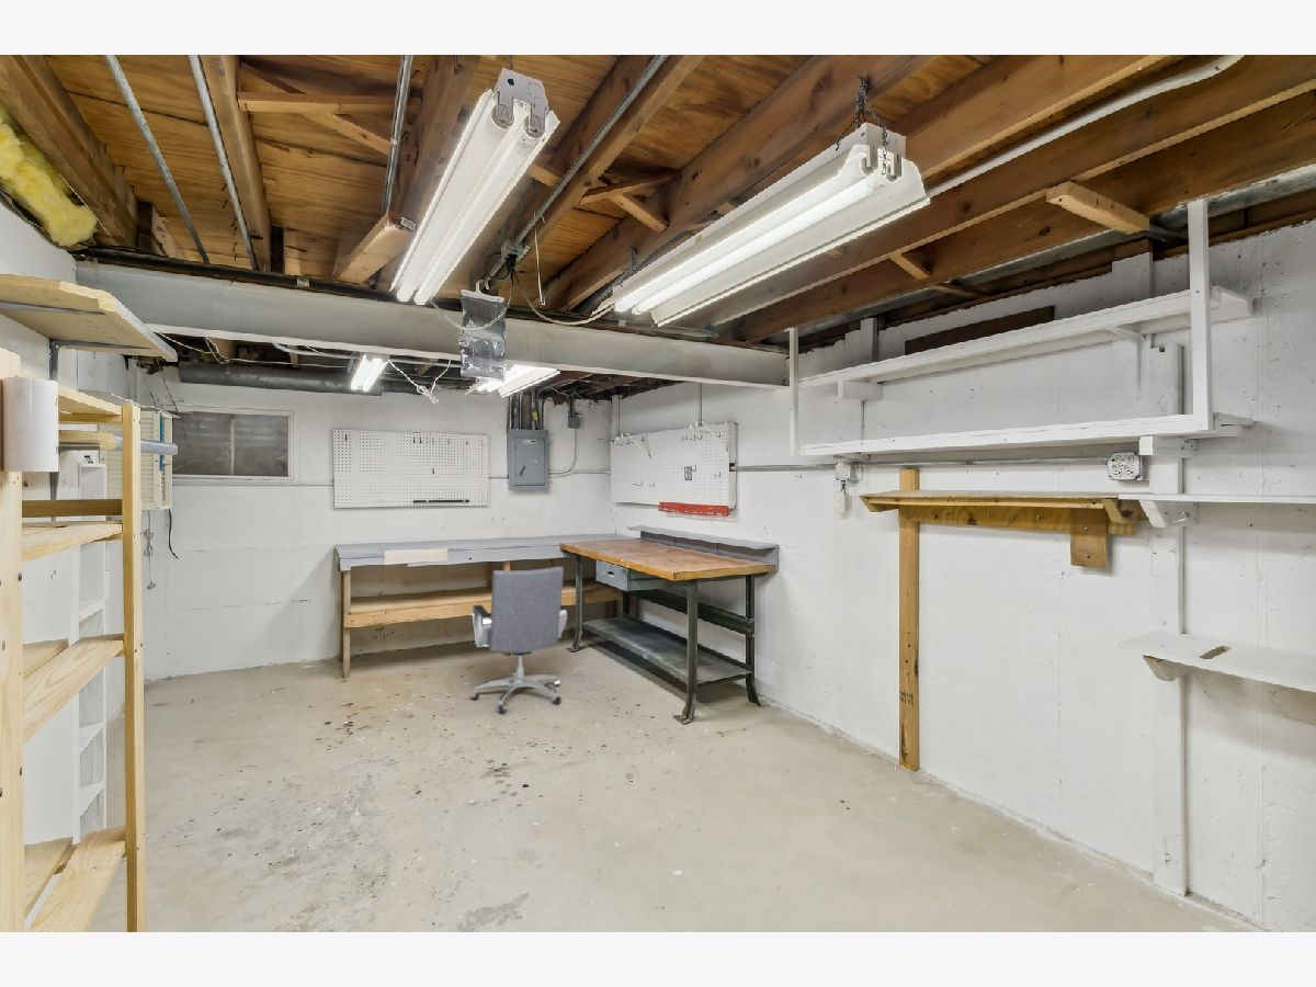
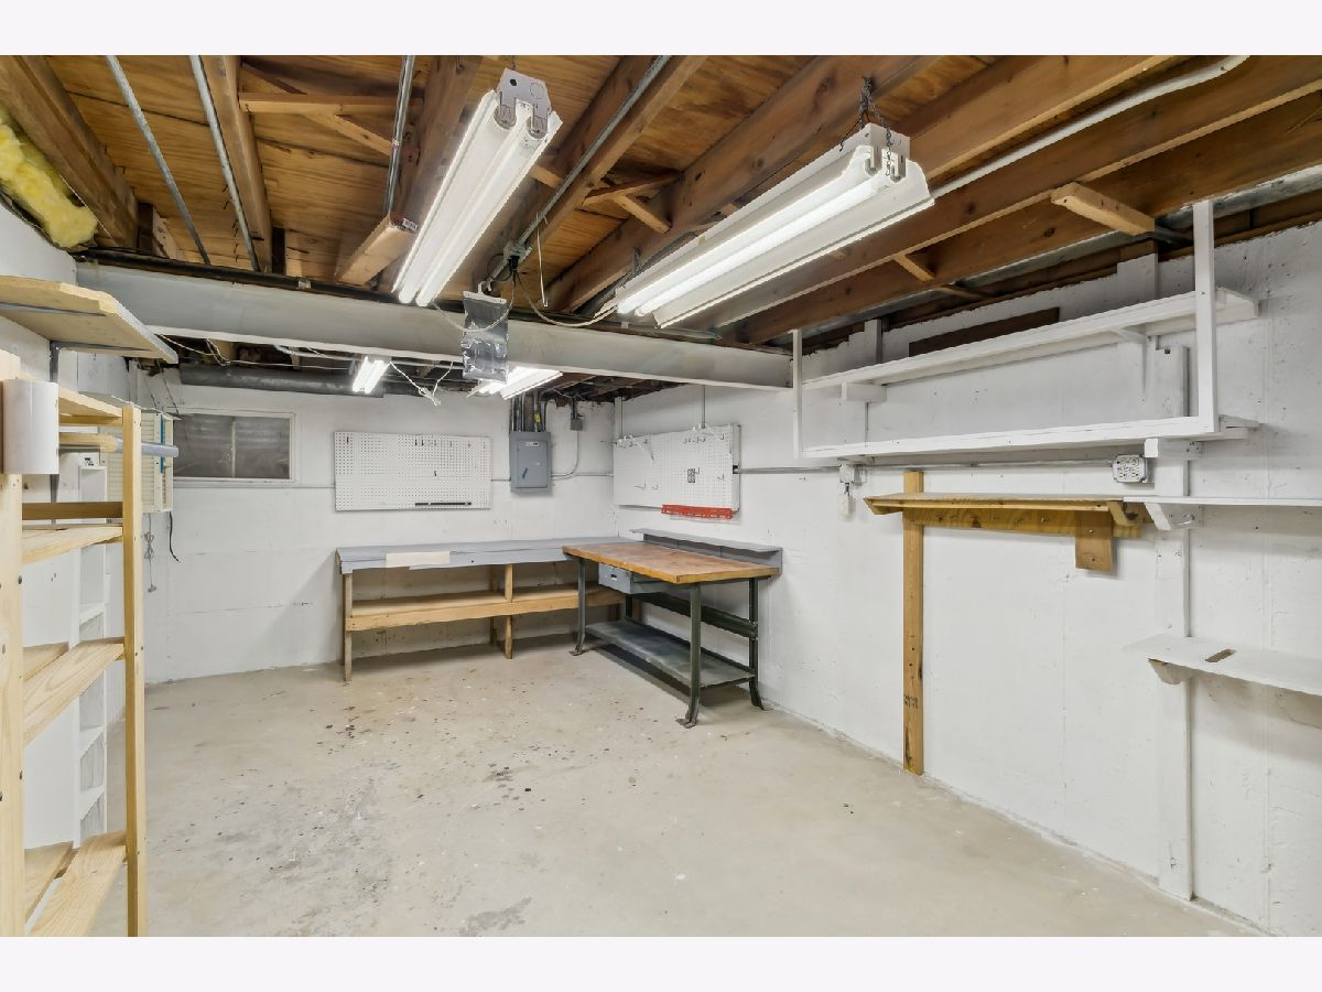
- office chair [469,566,568,714]
